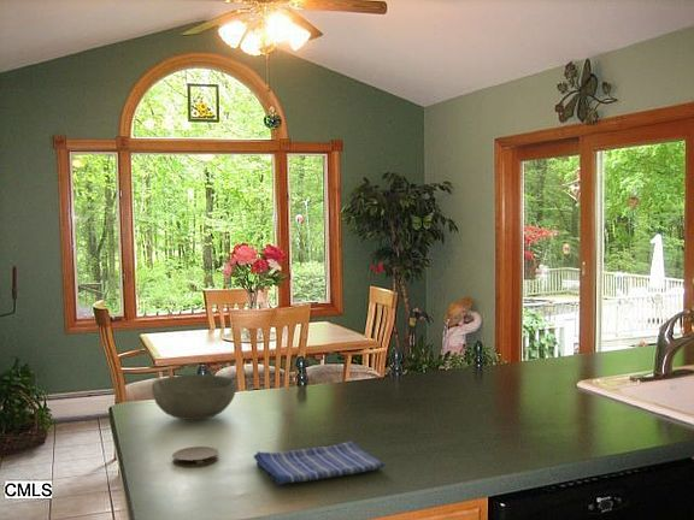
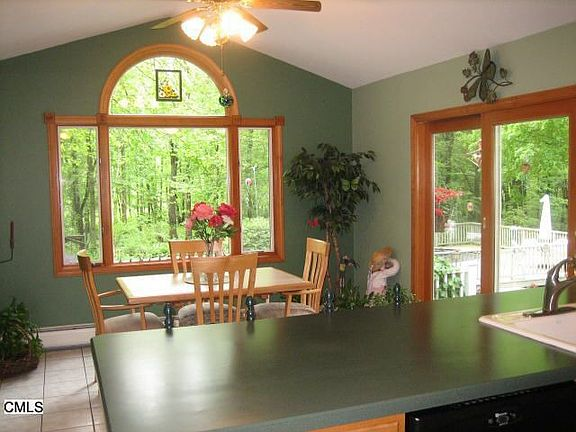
- dish towel [253,441,386,485]
- bowl [151,373,237,421]
- coaster [171,445,219,468]
